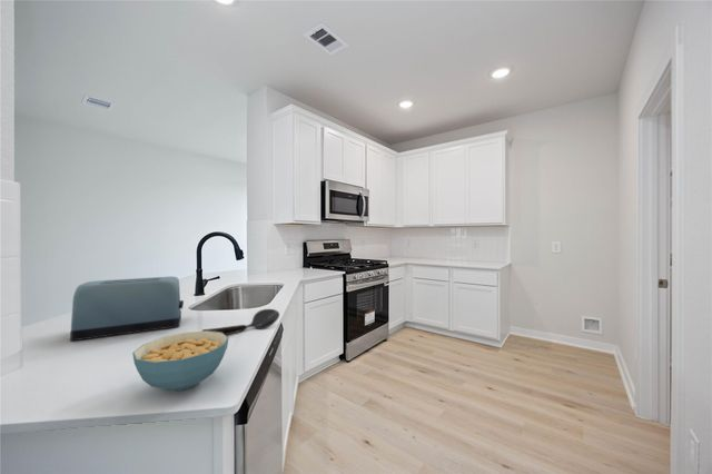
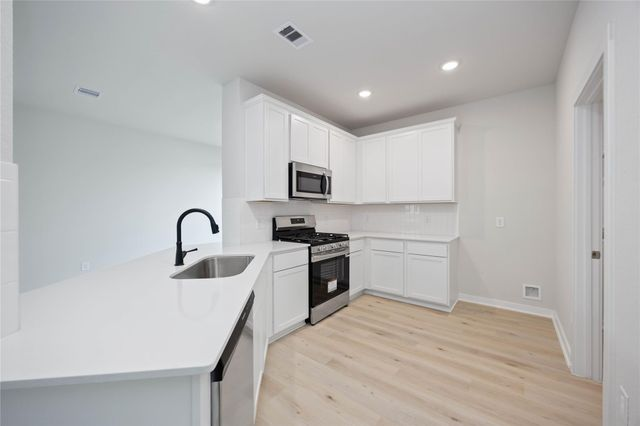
- cereal bowl [131,330,229,392]
- toaster [69,276,185,343]
- spoon [200,308,280,336]
